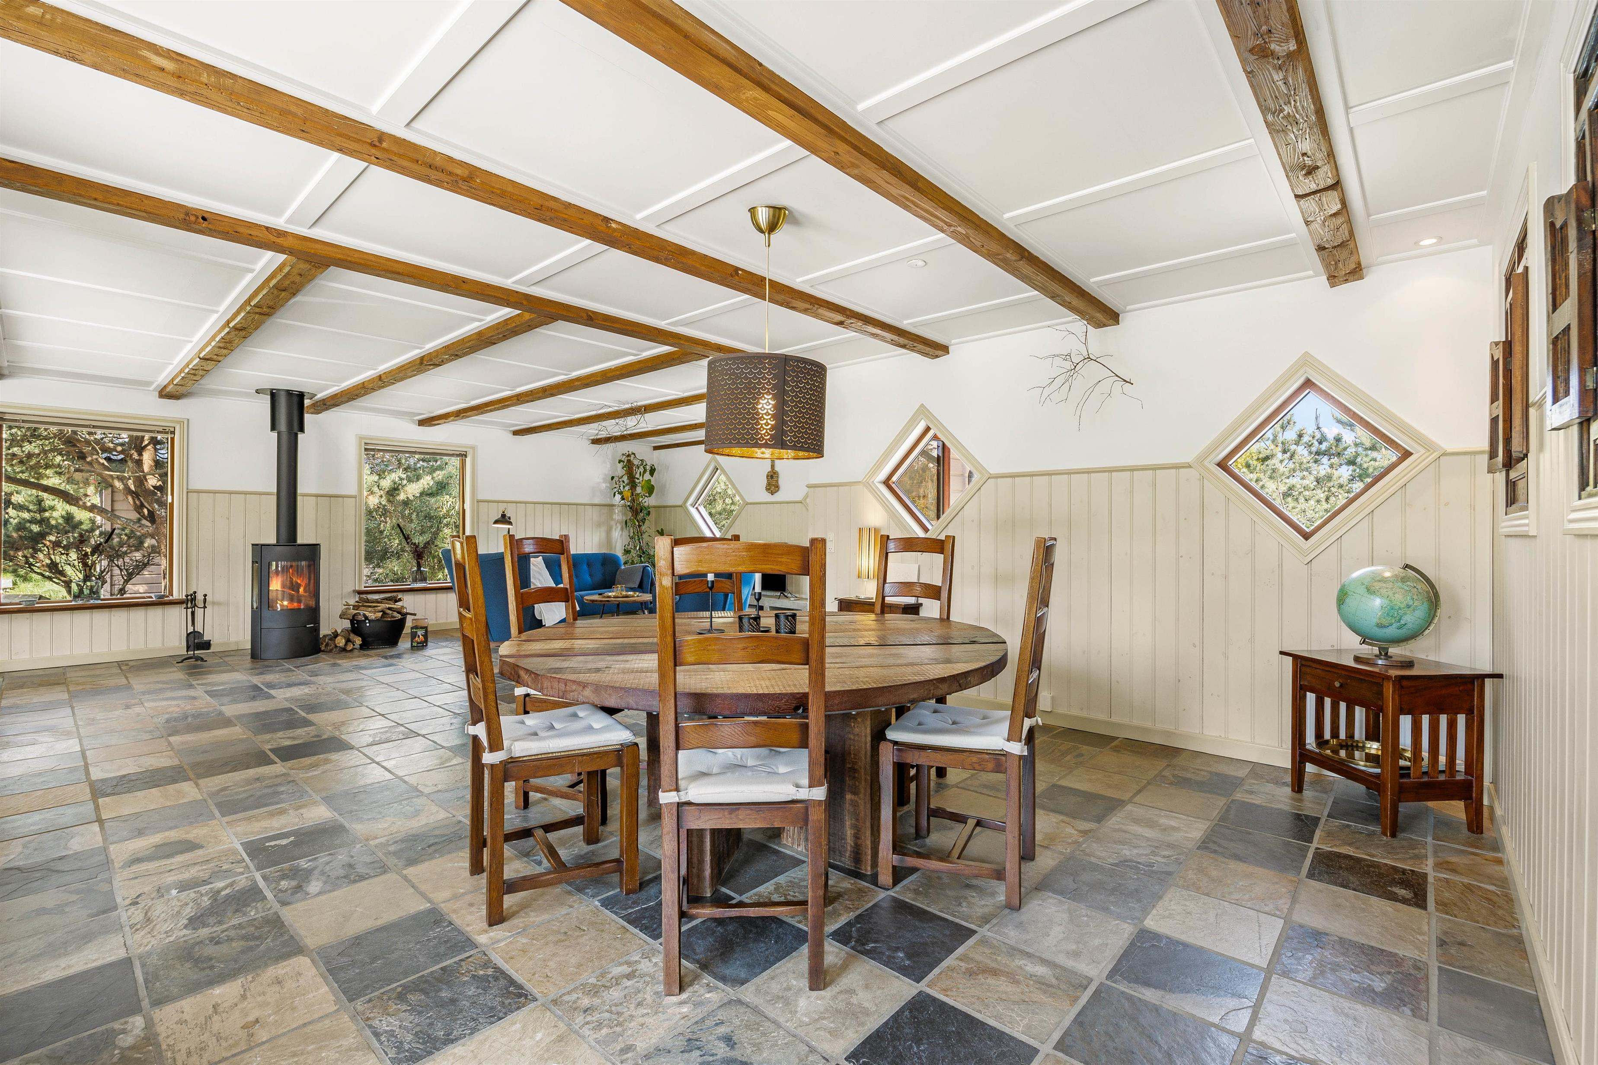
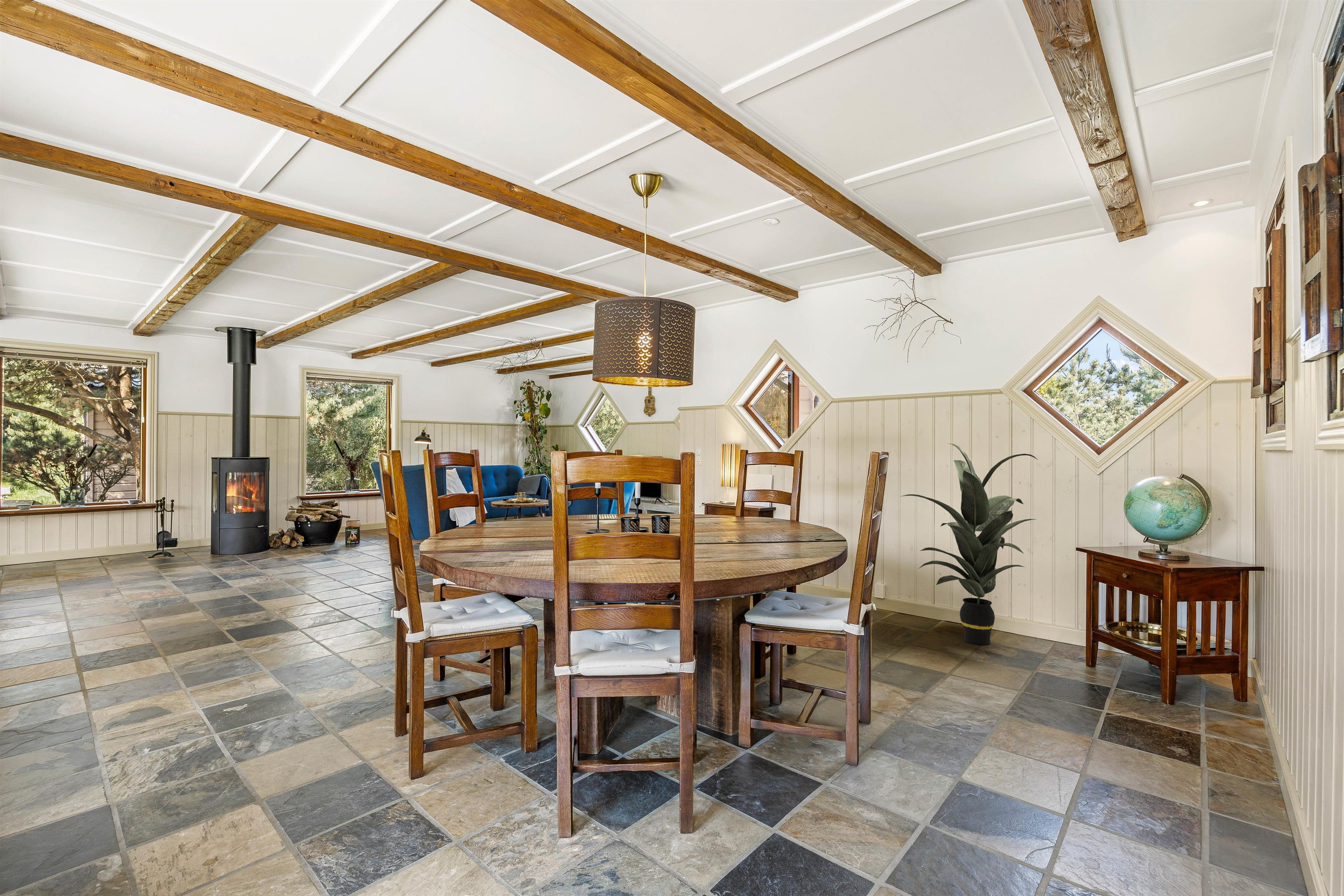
+ indoor plant [900,443,1038,645]
